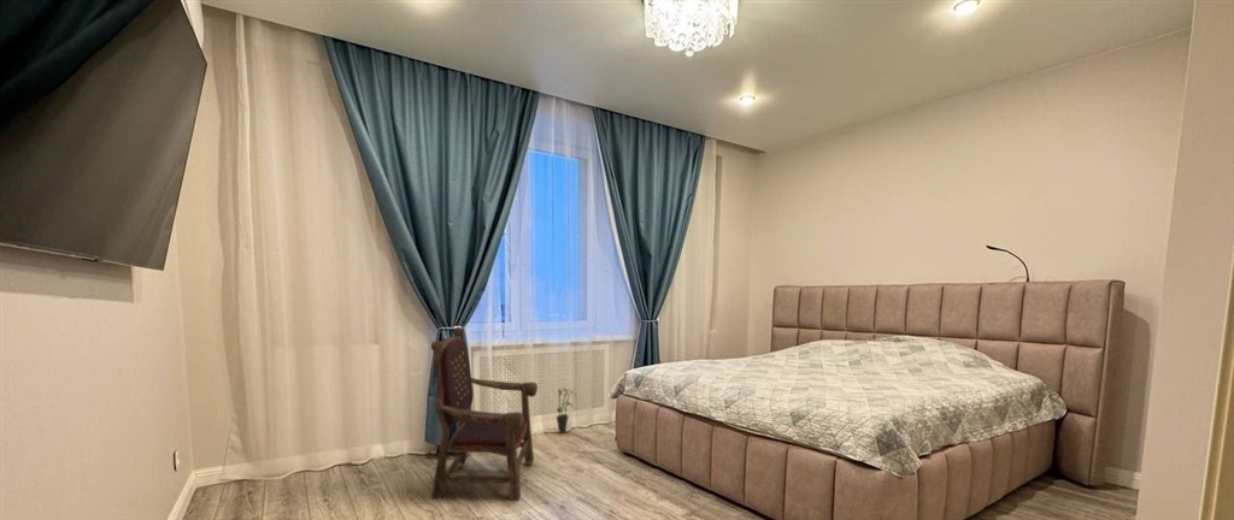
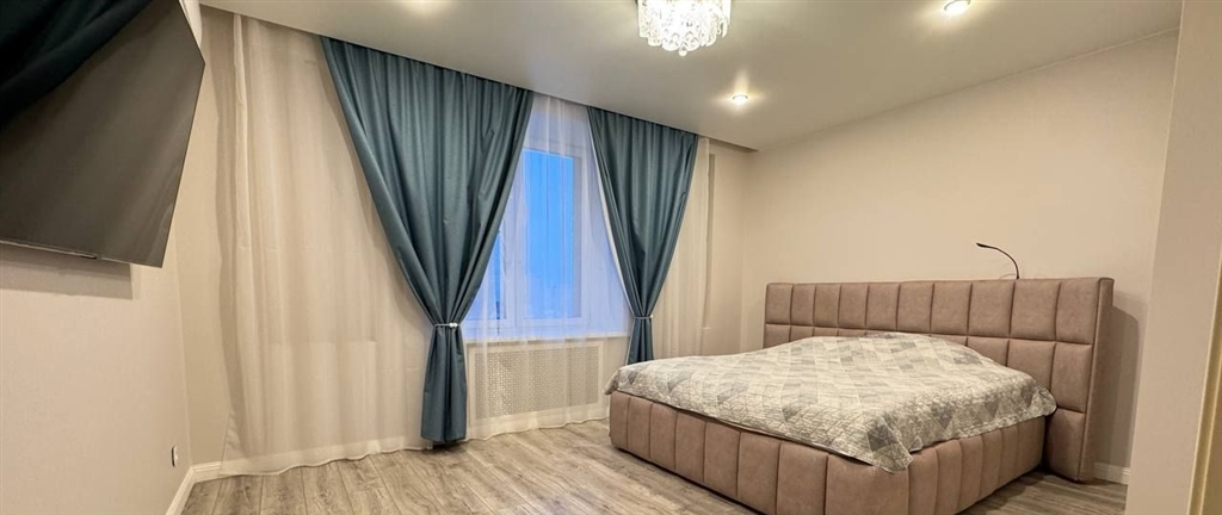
- potted plant [556,386,577,435]
- armchair [430,326,539,502]
